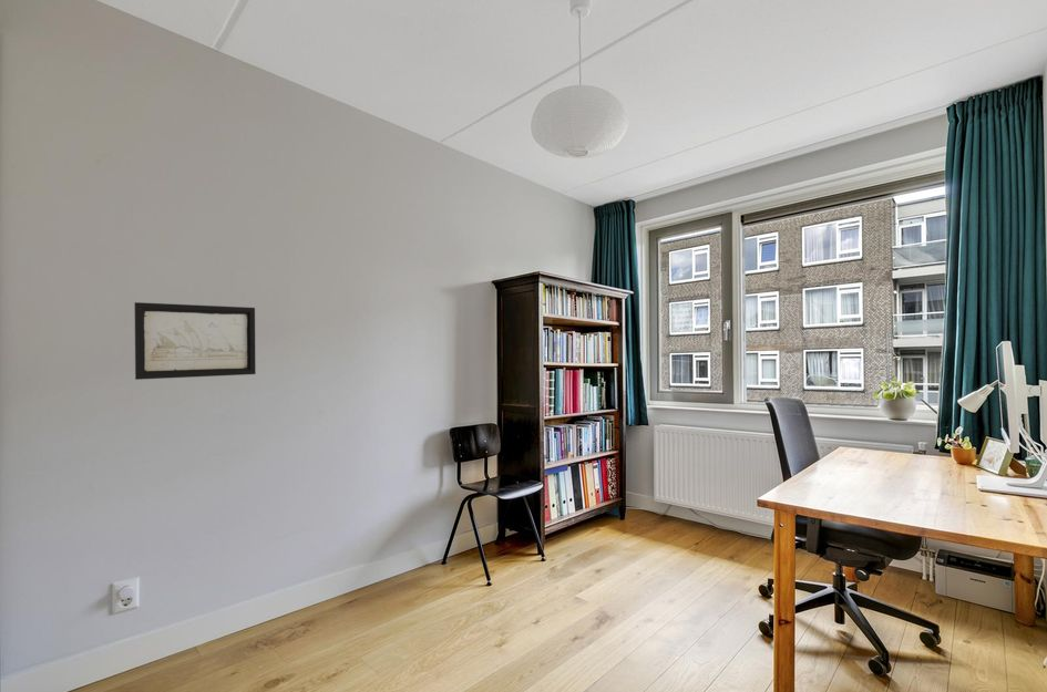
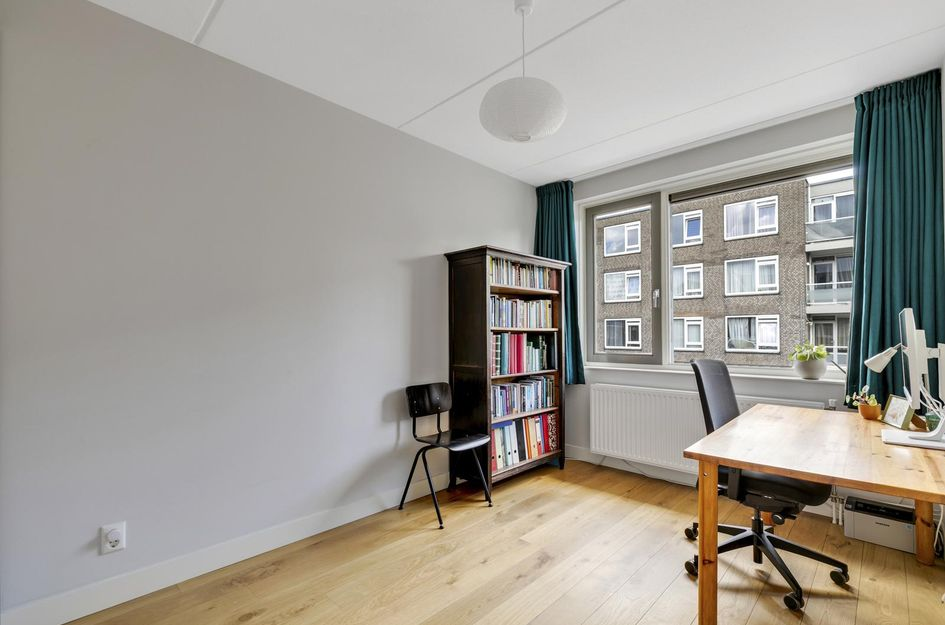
- wall art [133,301,257,381]
